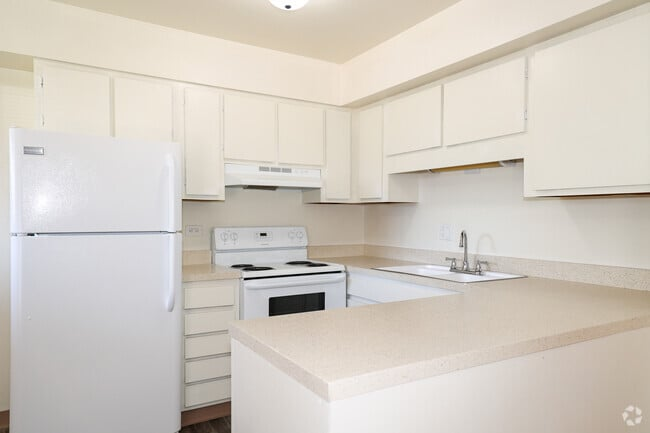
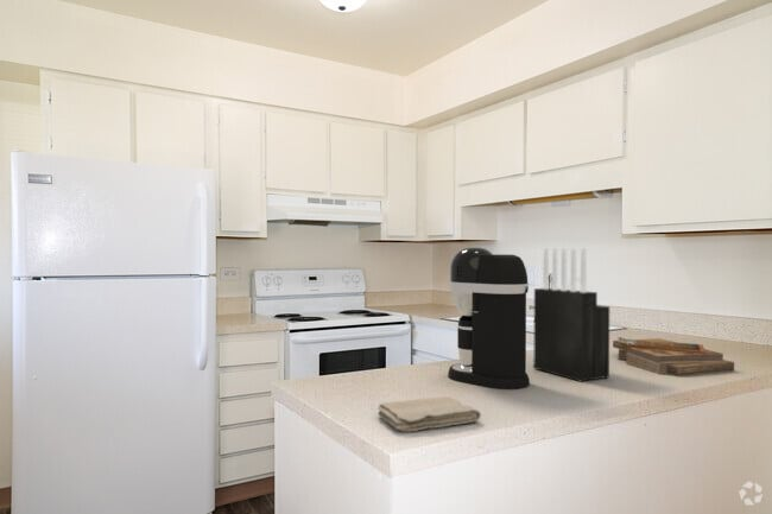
+ coffee maker [447,247,531,391]
+ knife block [532,247,610,383]
+ washcloth [376,395,482,432]
+ clipboard [612,336,735,377]
